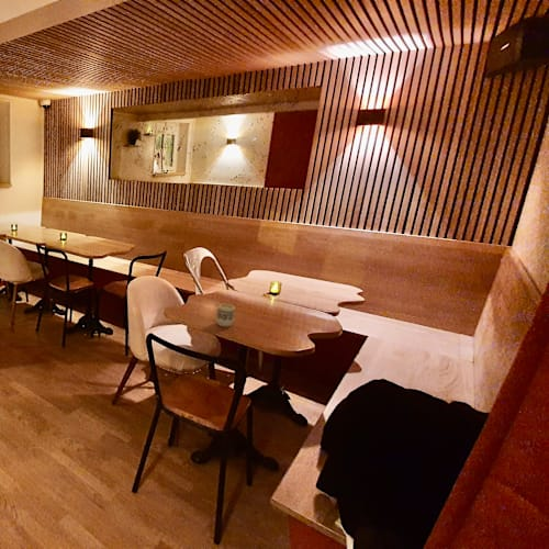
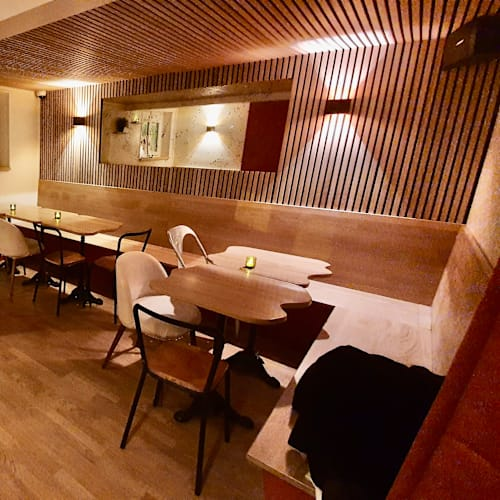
- cup [215,303,236,327]
